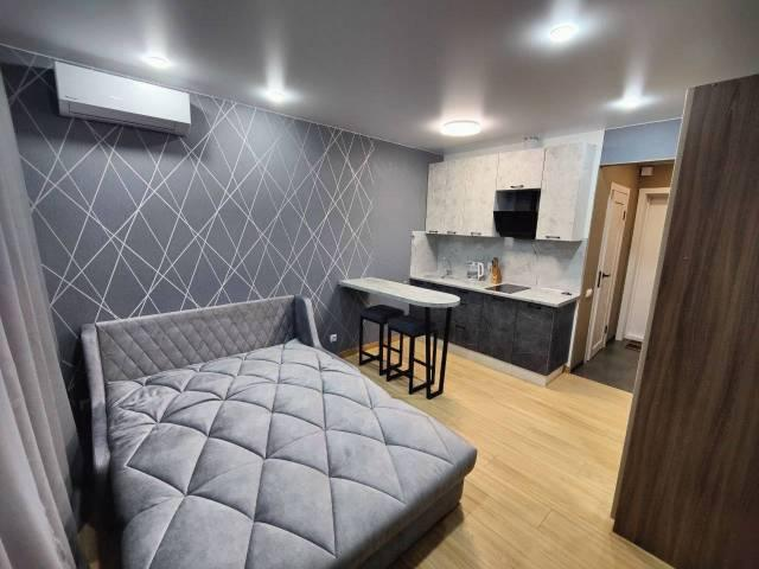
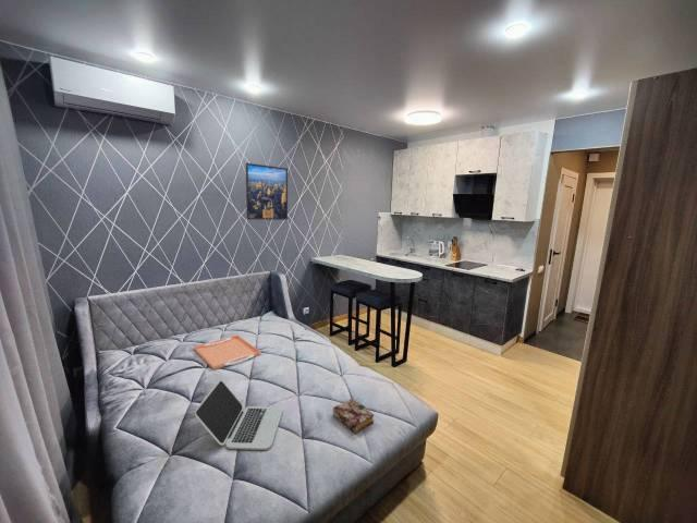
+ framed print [245,162,289,221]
+ book [332,398,376,435]
+ serving tray [193,335,262,372]
+ laptop [194,379,284,451]
